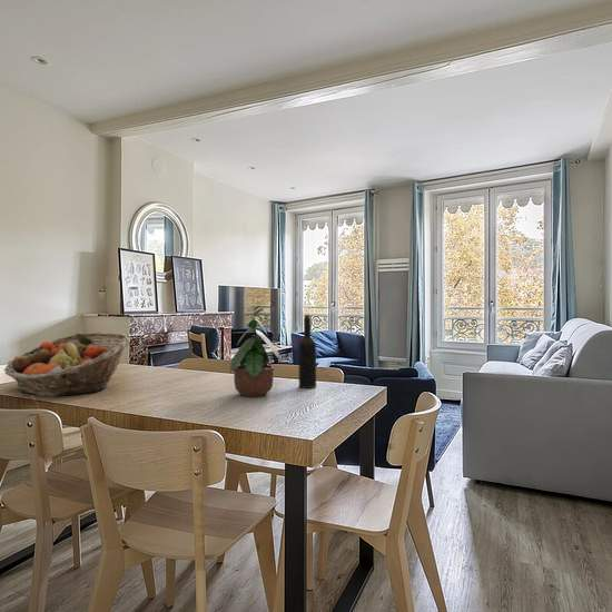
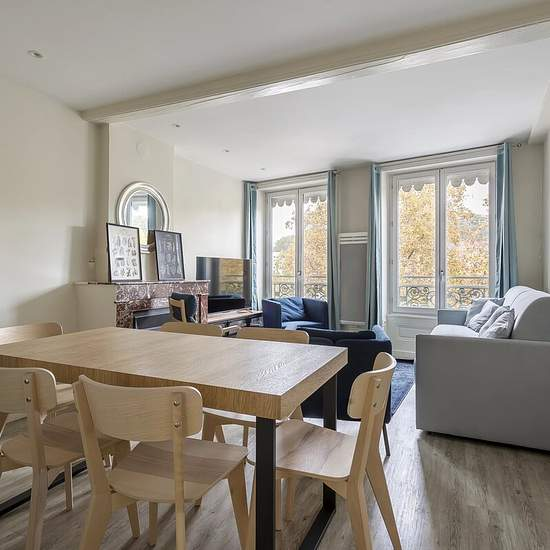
- potted plant [229,303,283,398]
- fruit basket [3,332,131,397]
- wine bottle [297,314,317,389]
